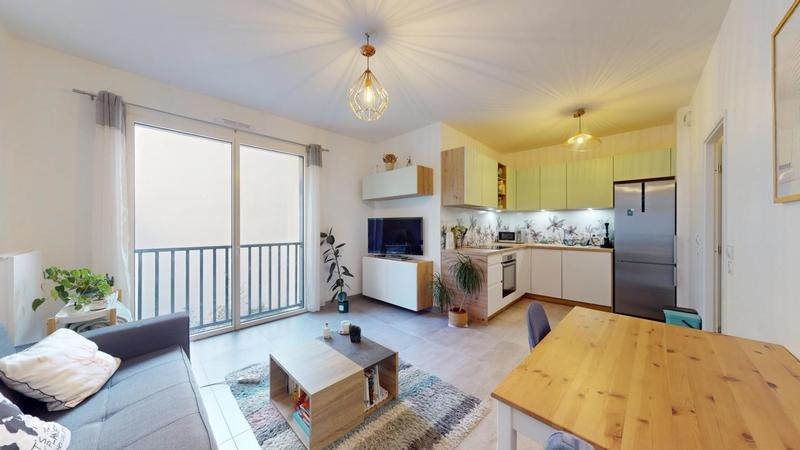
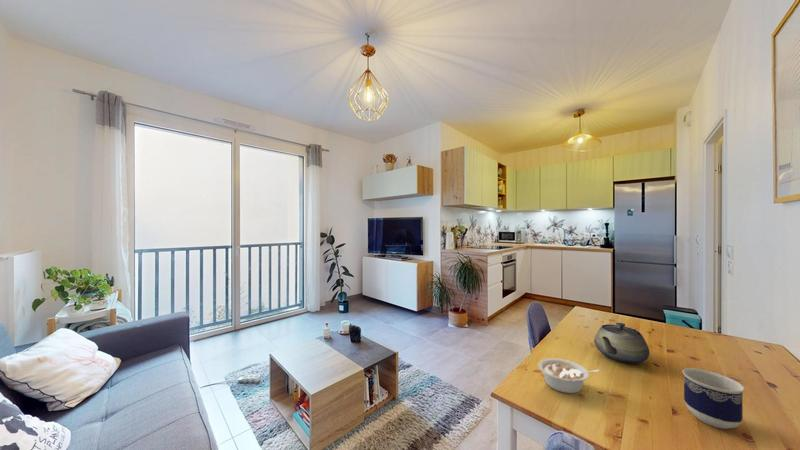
+ teapot [593,321,651,365]
+ cup [681,367,746,430]
+ legume [537,357,601,394]
